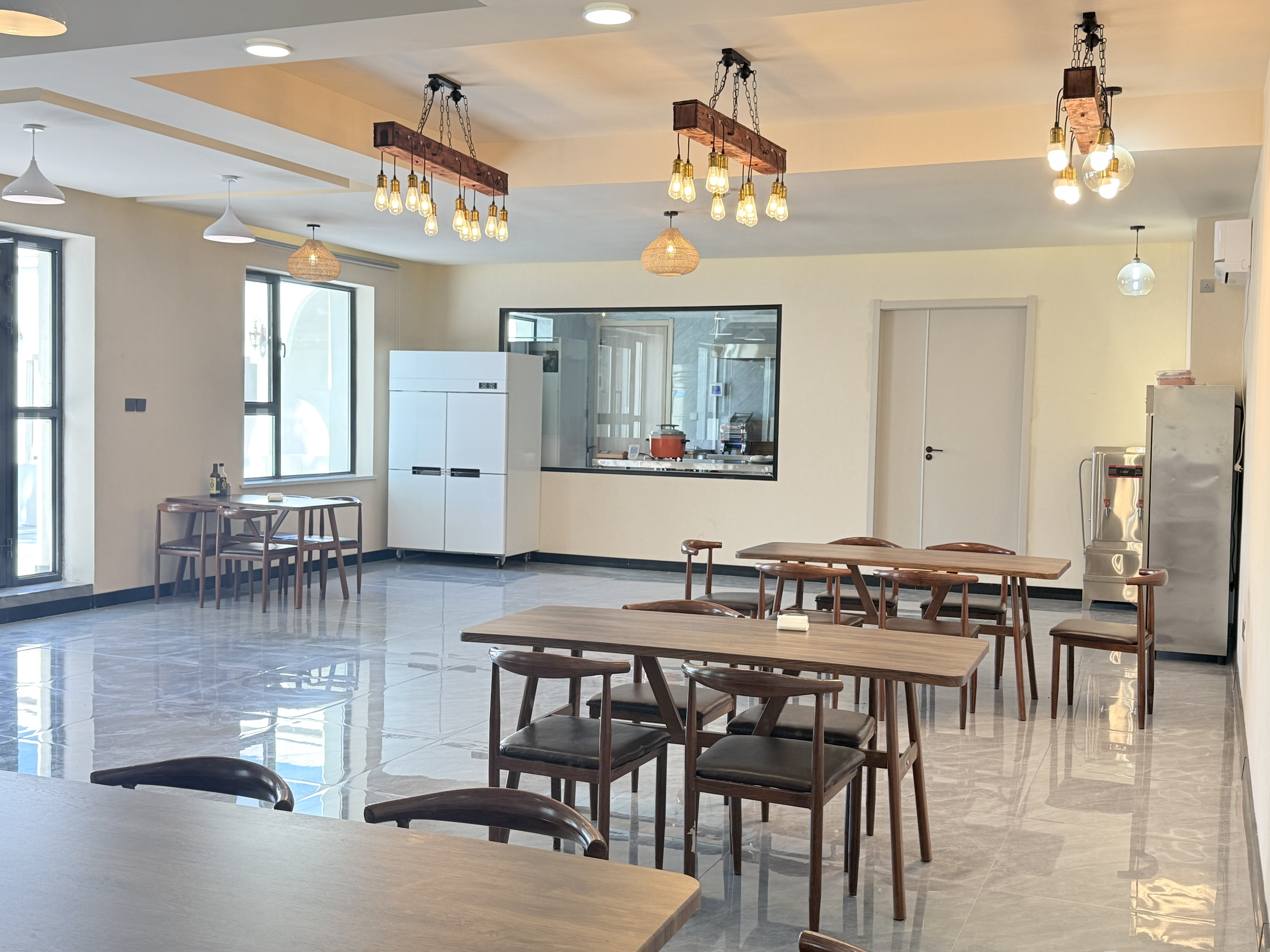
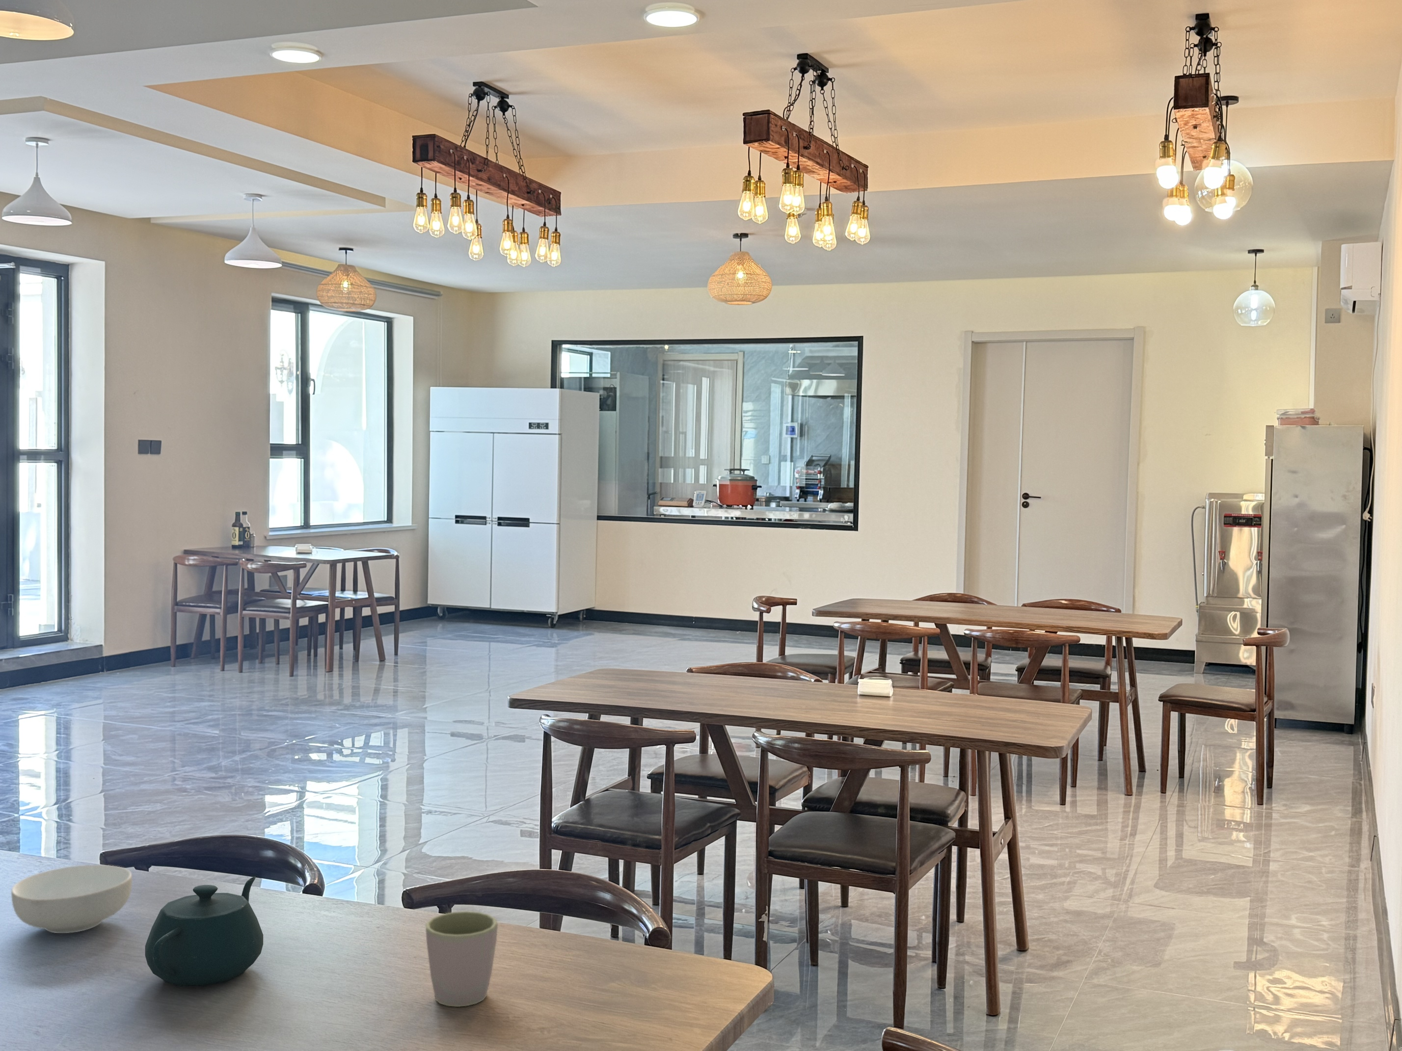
+ cereal bowl [11,864,132,934]
+ teapot [145,877,264,987]
+ mug [425,911,498,1007]
